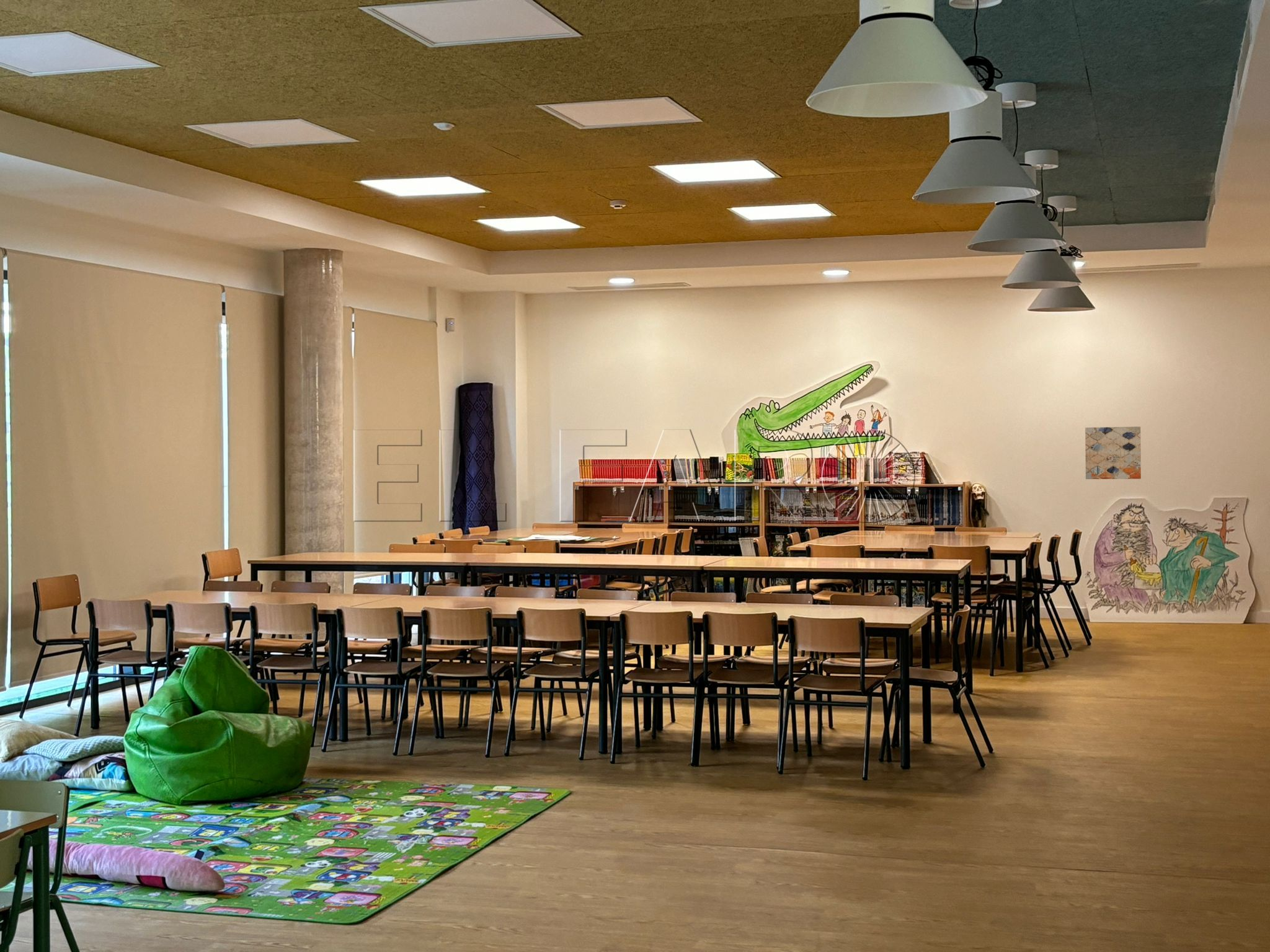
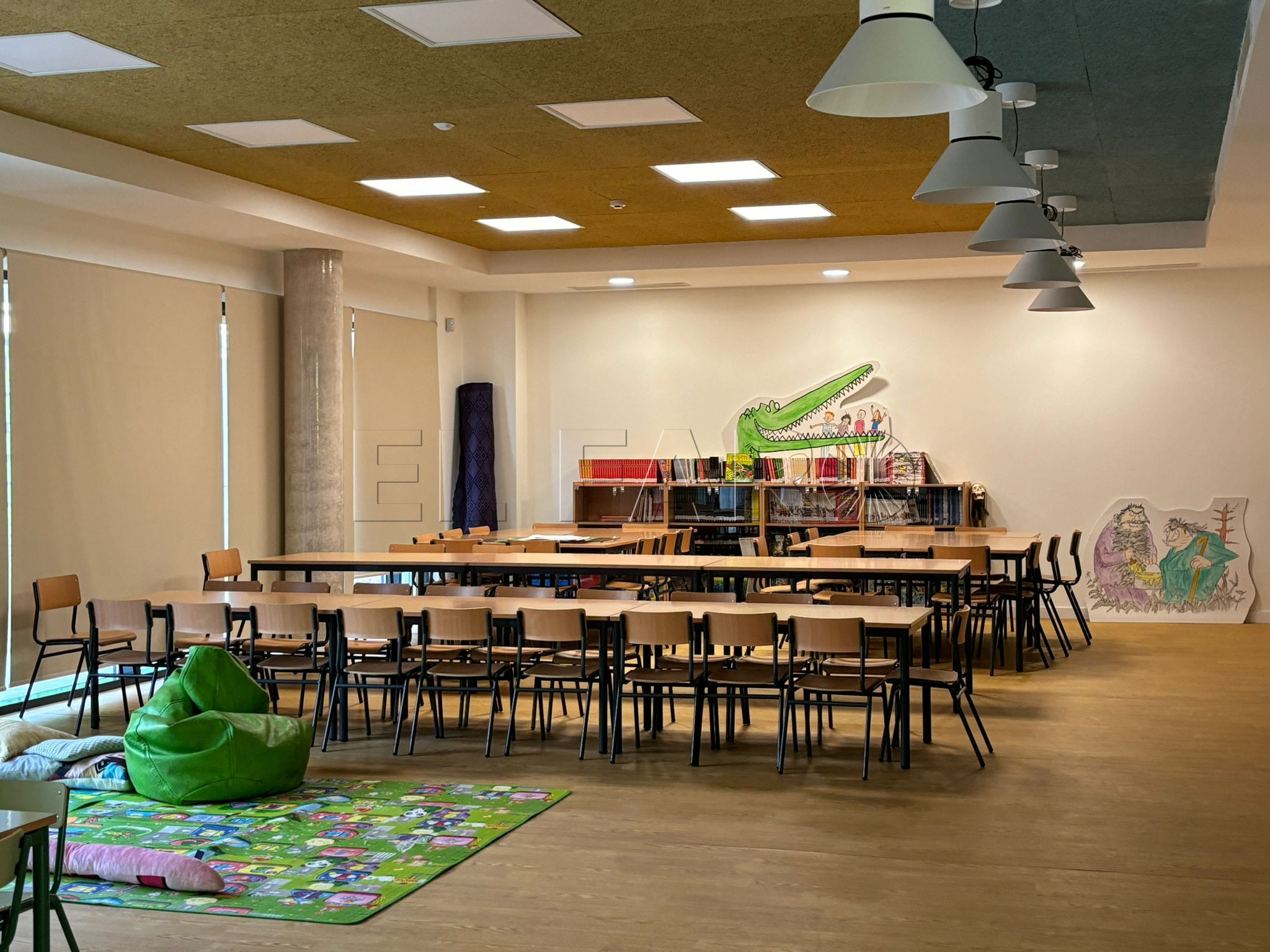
- wall art [1085,426,1142,480]
